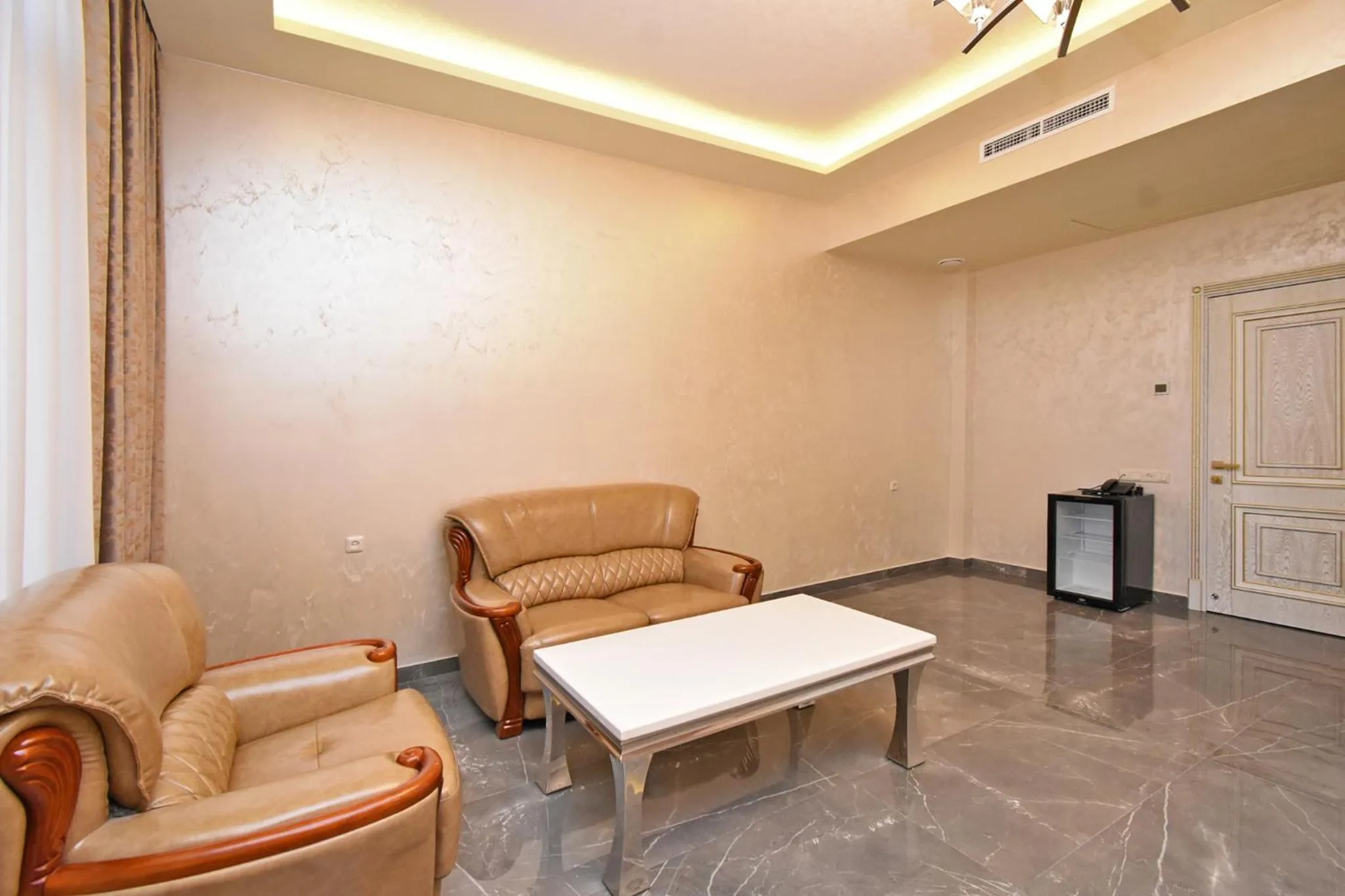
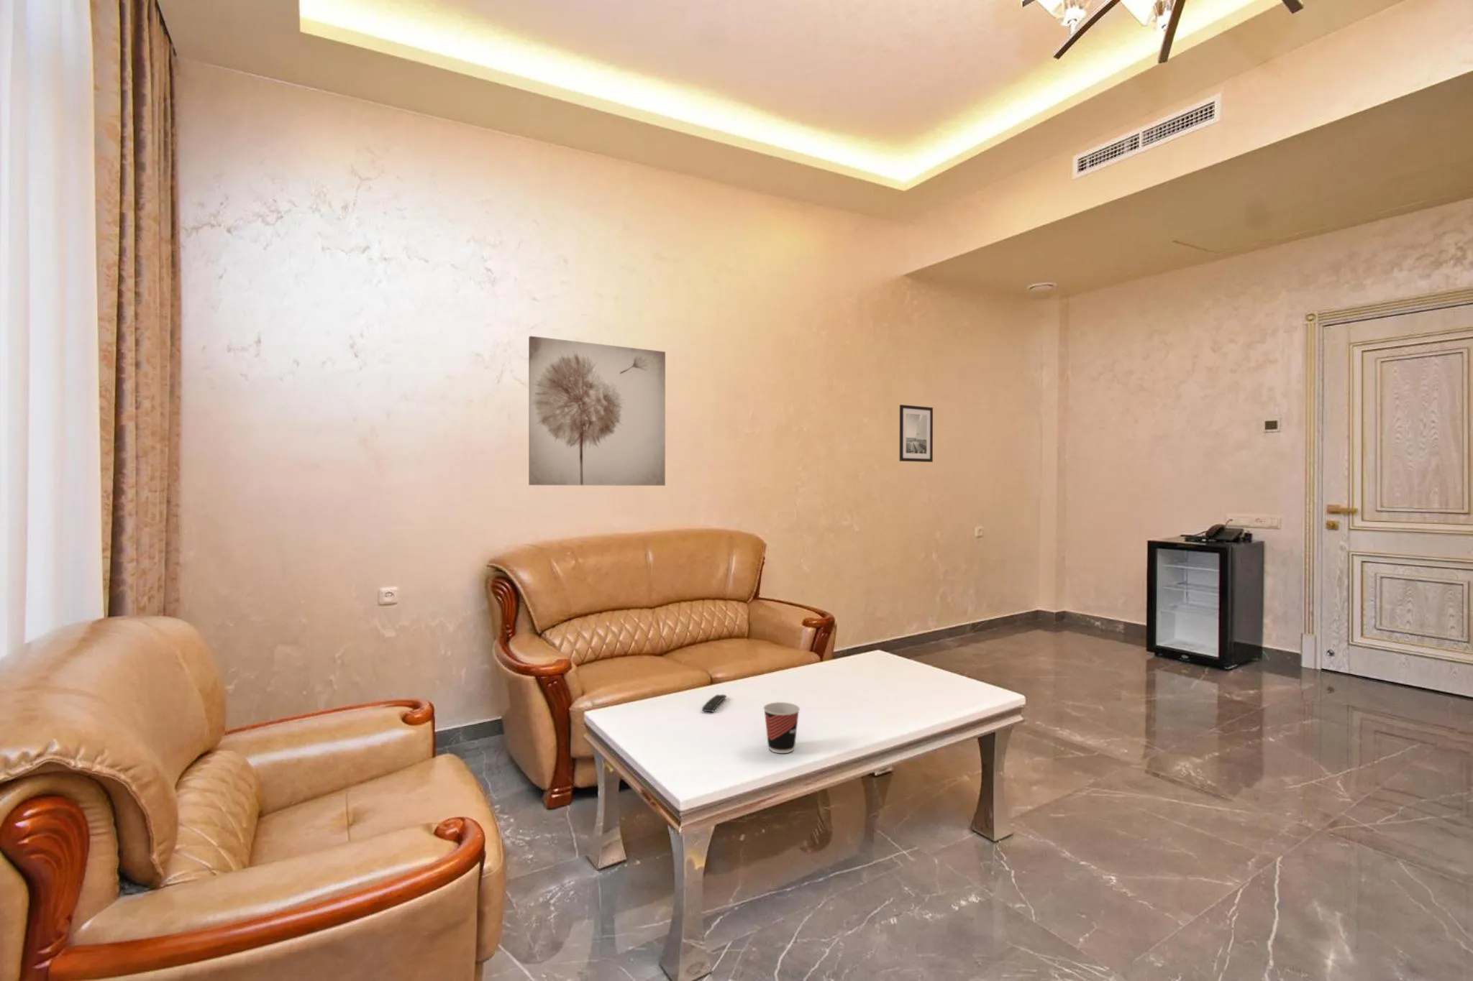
+ wall art [528,335,666,486]
+ wall art [899,404,933,463]
+ remote control [701,693,727,713]
+ cup [762,702,801,754]
